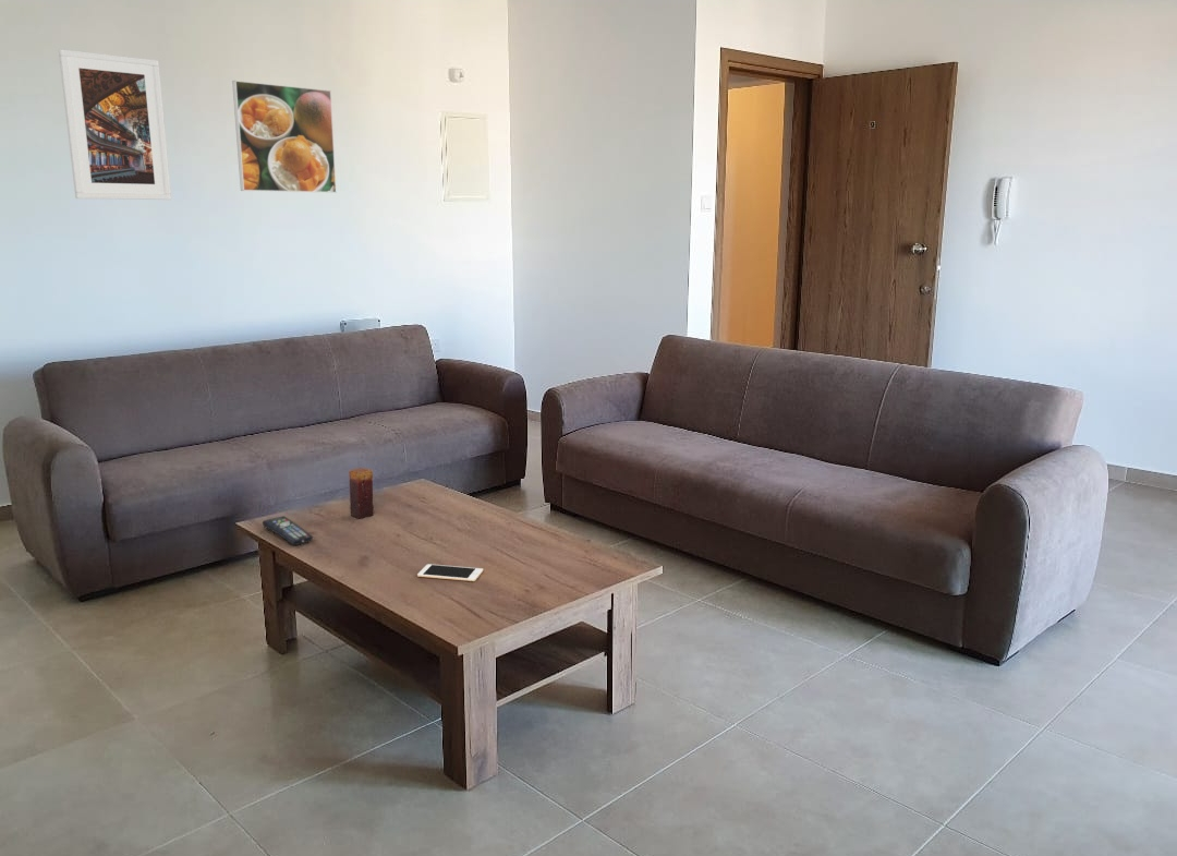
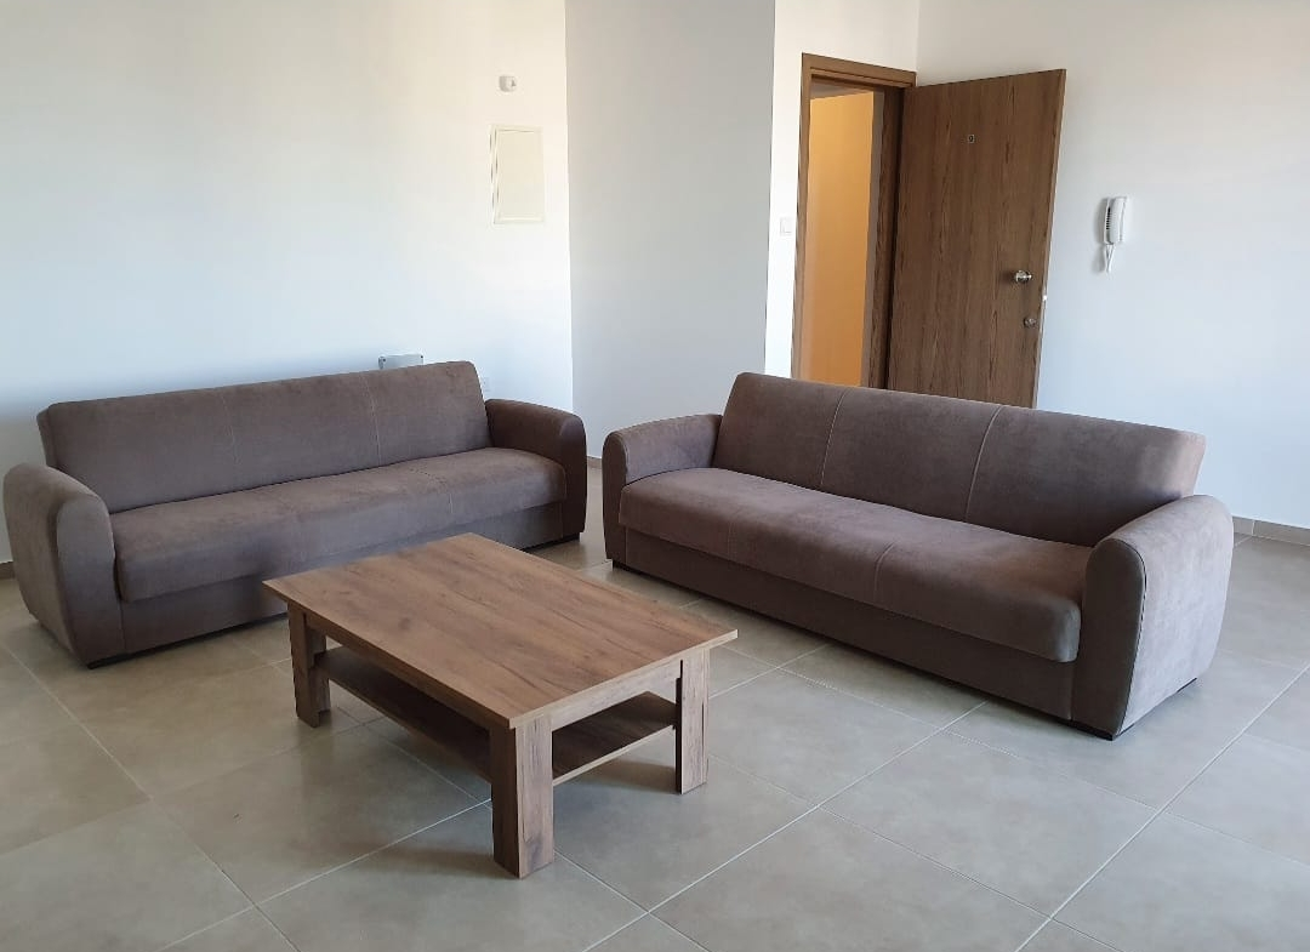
- candle [348,467,375,519]
- remote control [262,515,314,546]
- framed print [58,48,172,201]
- cell phone [416,563,484,582]
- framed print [231,80,338,194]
